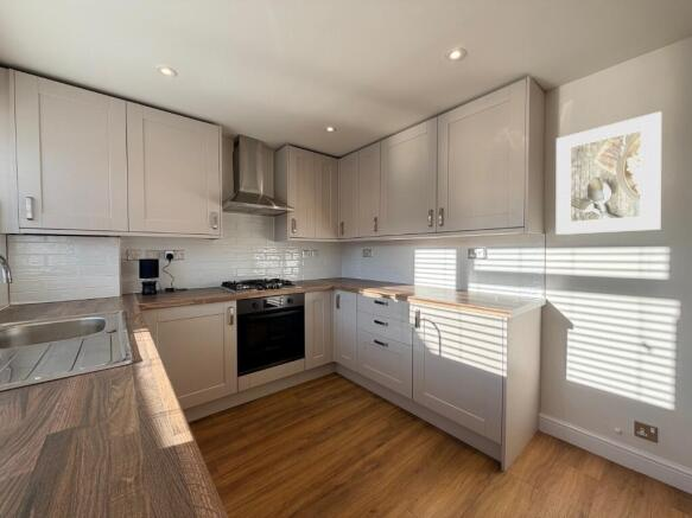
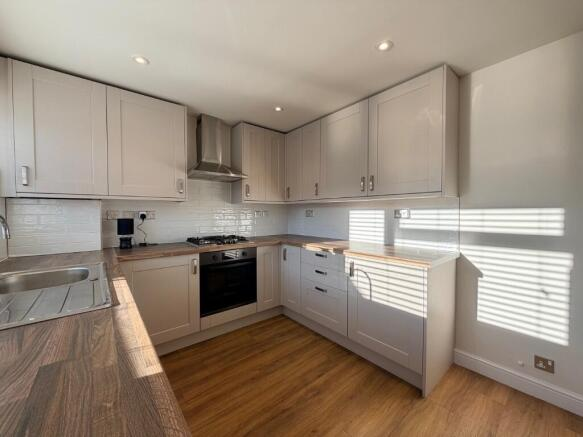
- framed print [555,110,662,236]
